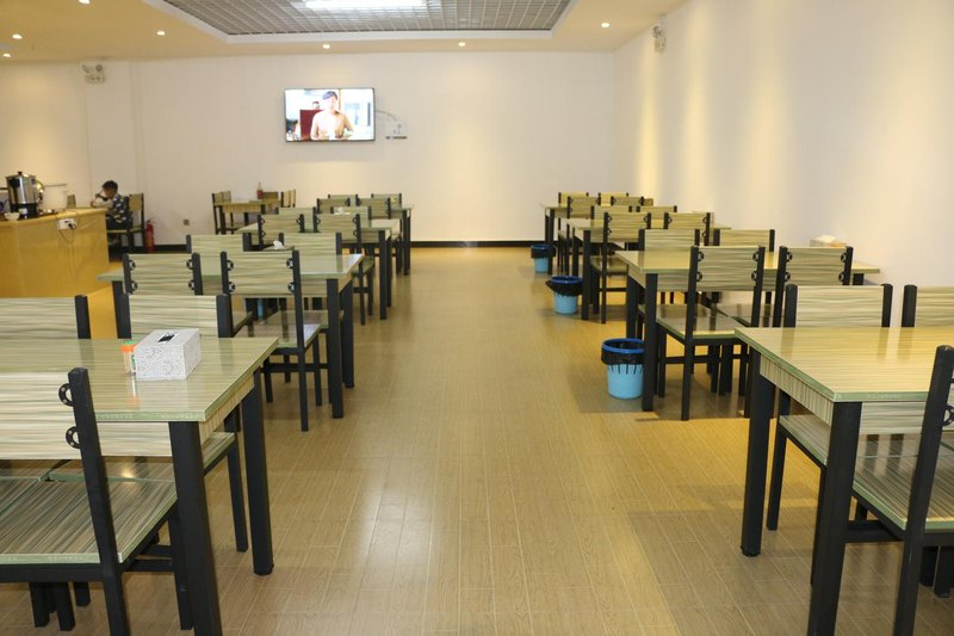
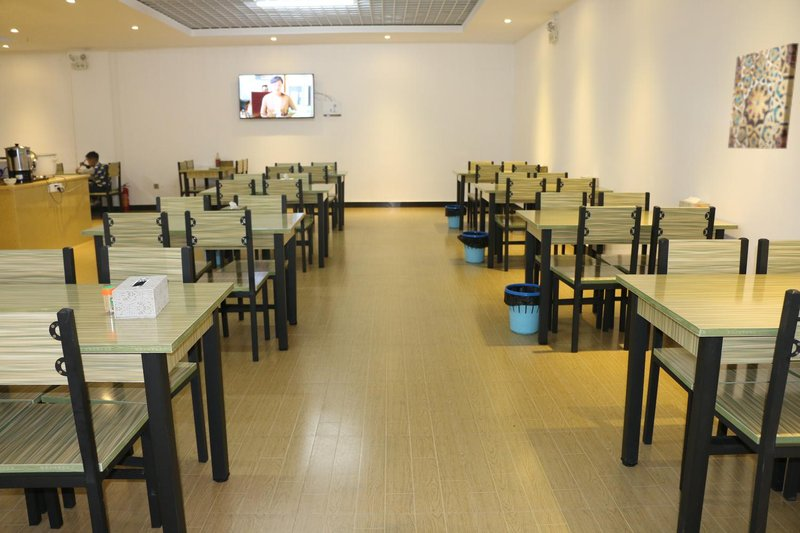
+ wall art [727,42,800,150]
